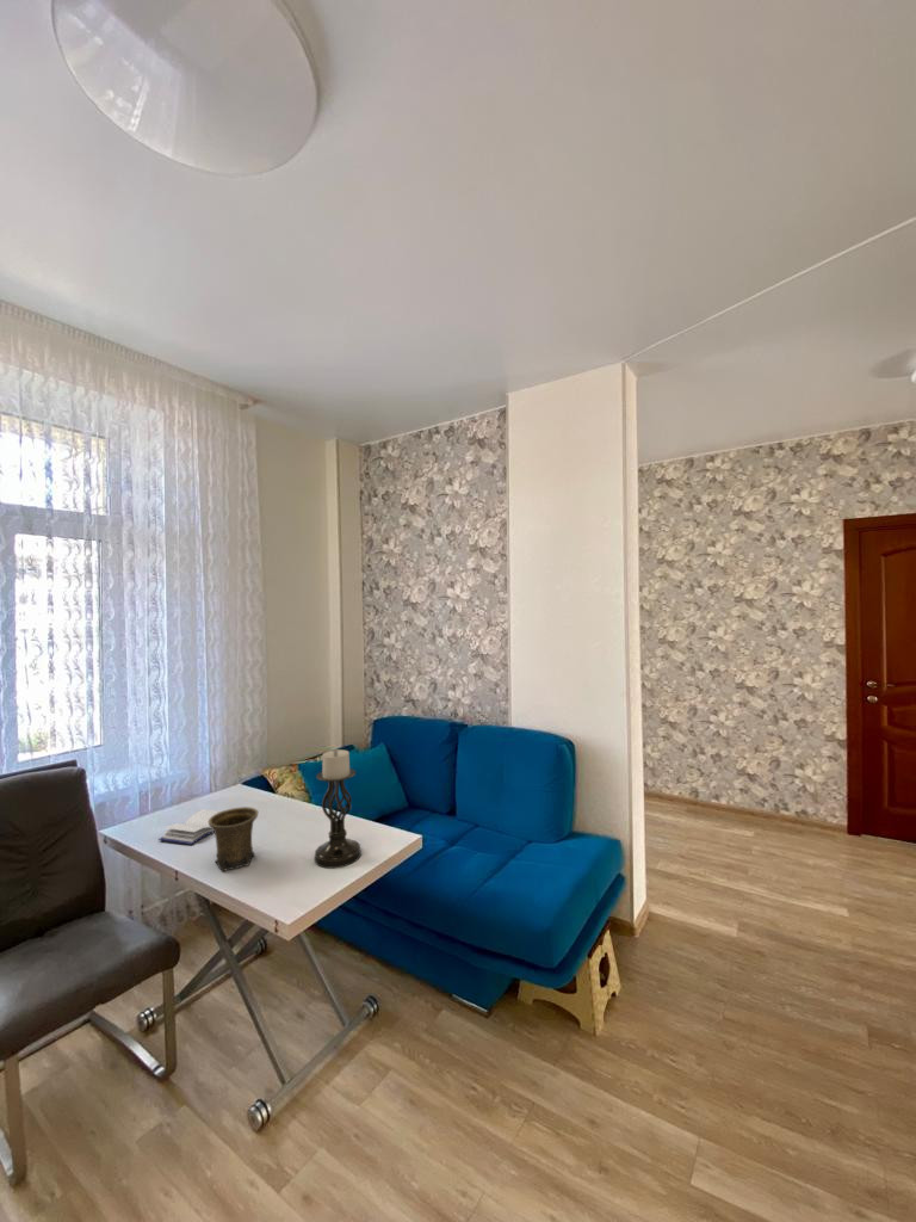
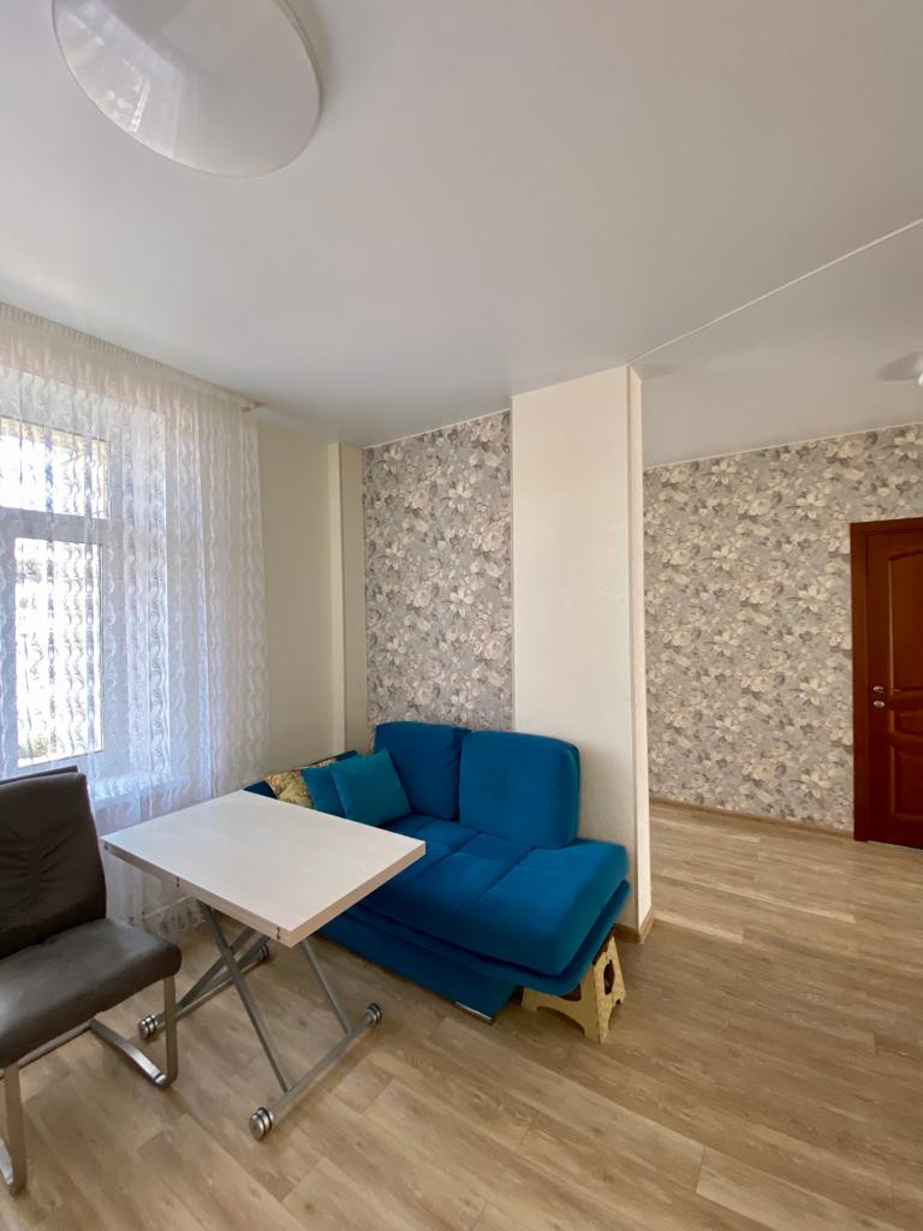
- mug [209,806,259,872]
- candle holder [314,747,363,870]
- hardback book [157,808,221,846]
